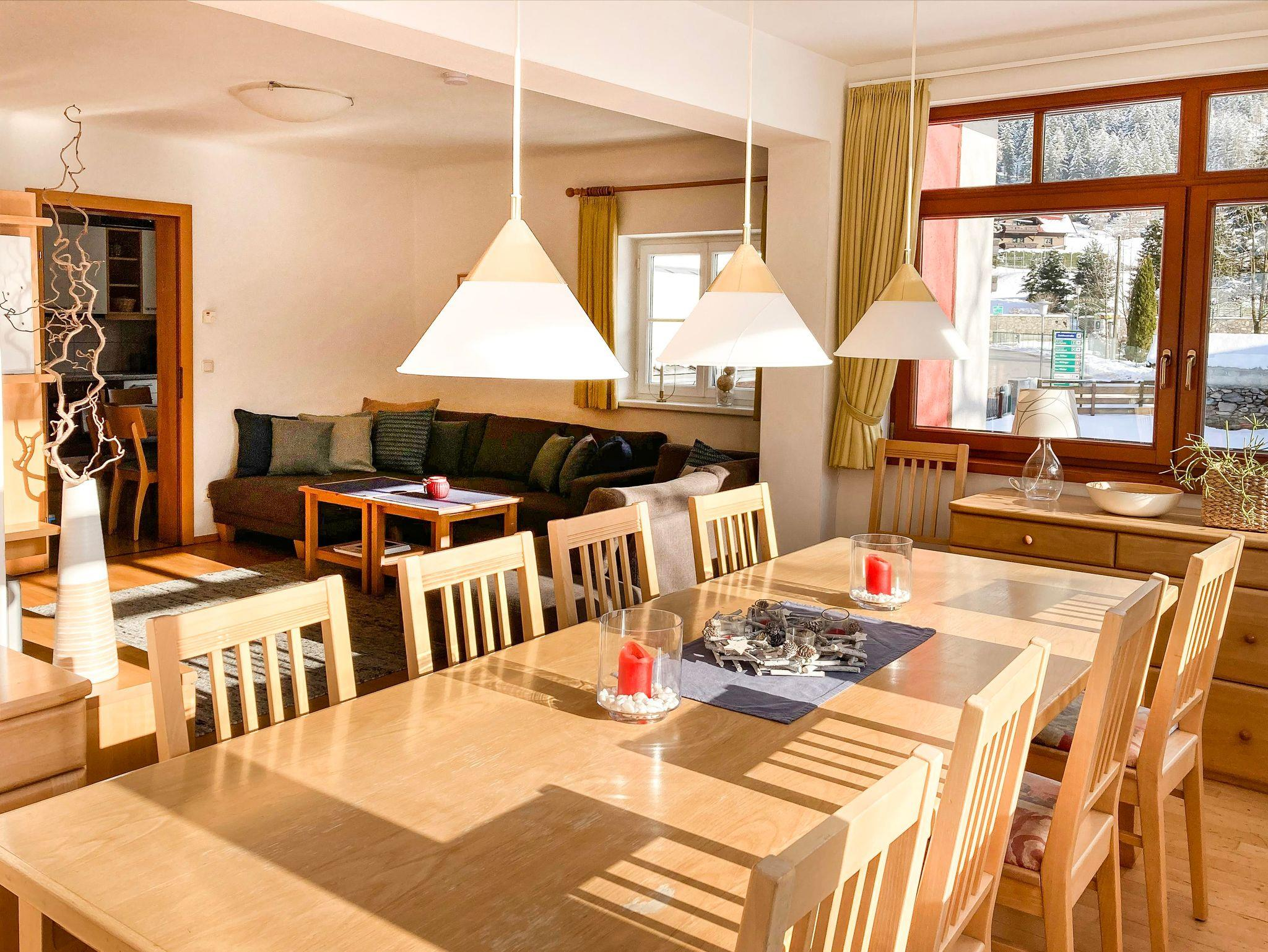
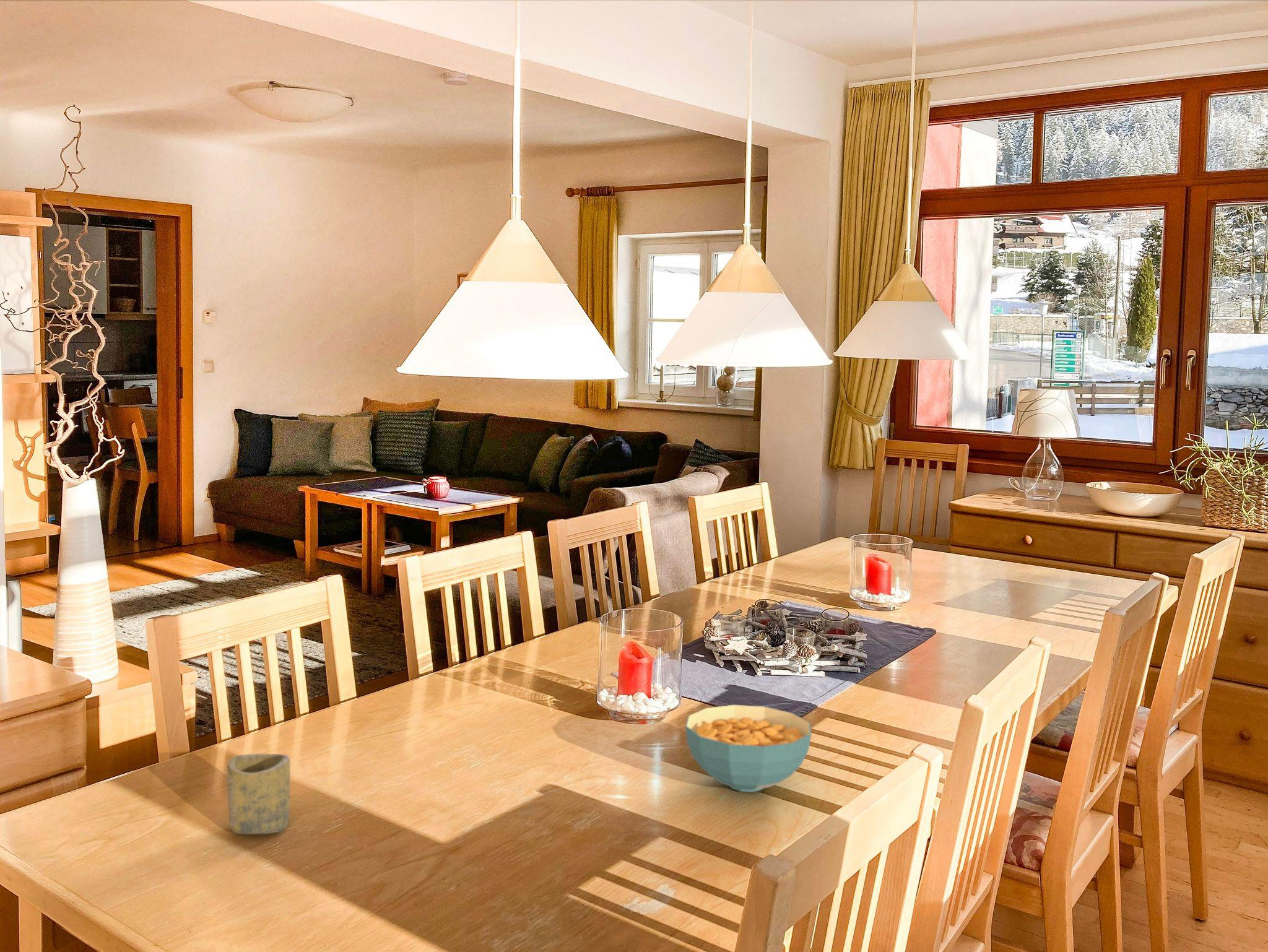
+ cup [227,753,291,834]
+ cereal bowl [685,704,812,793]
